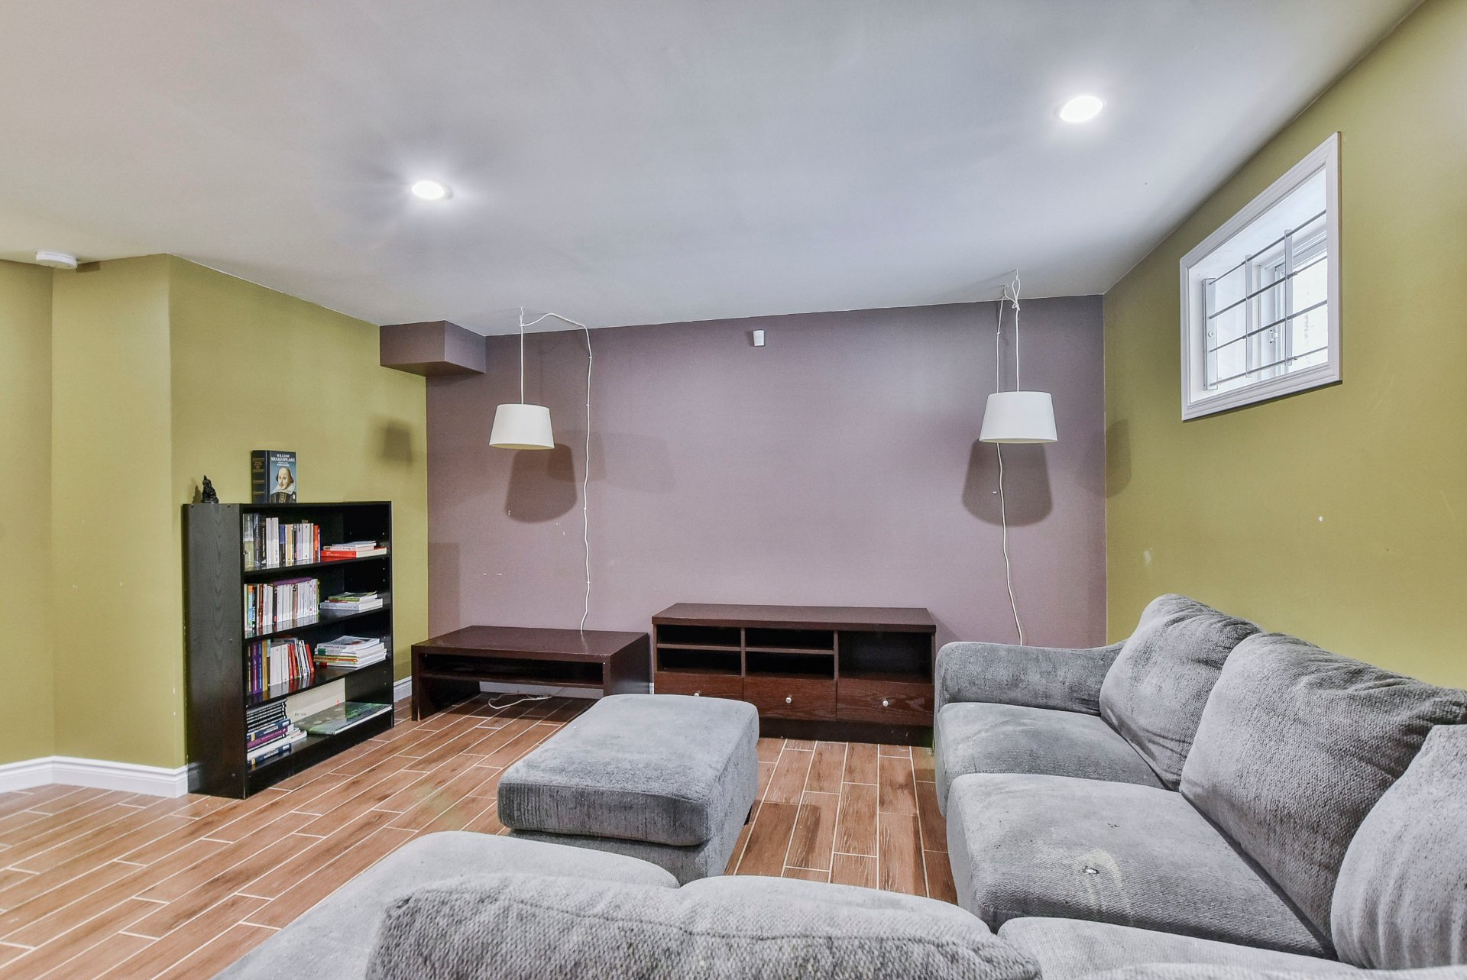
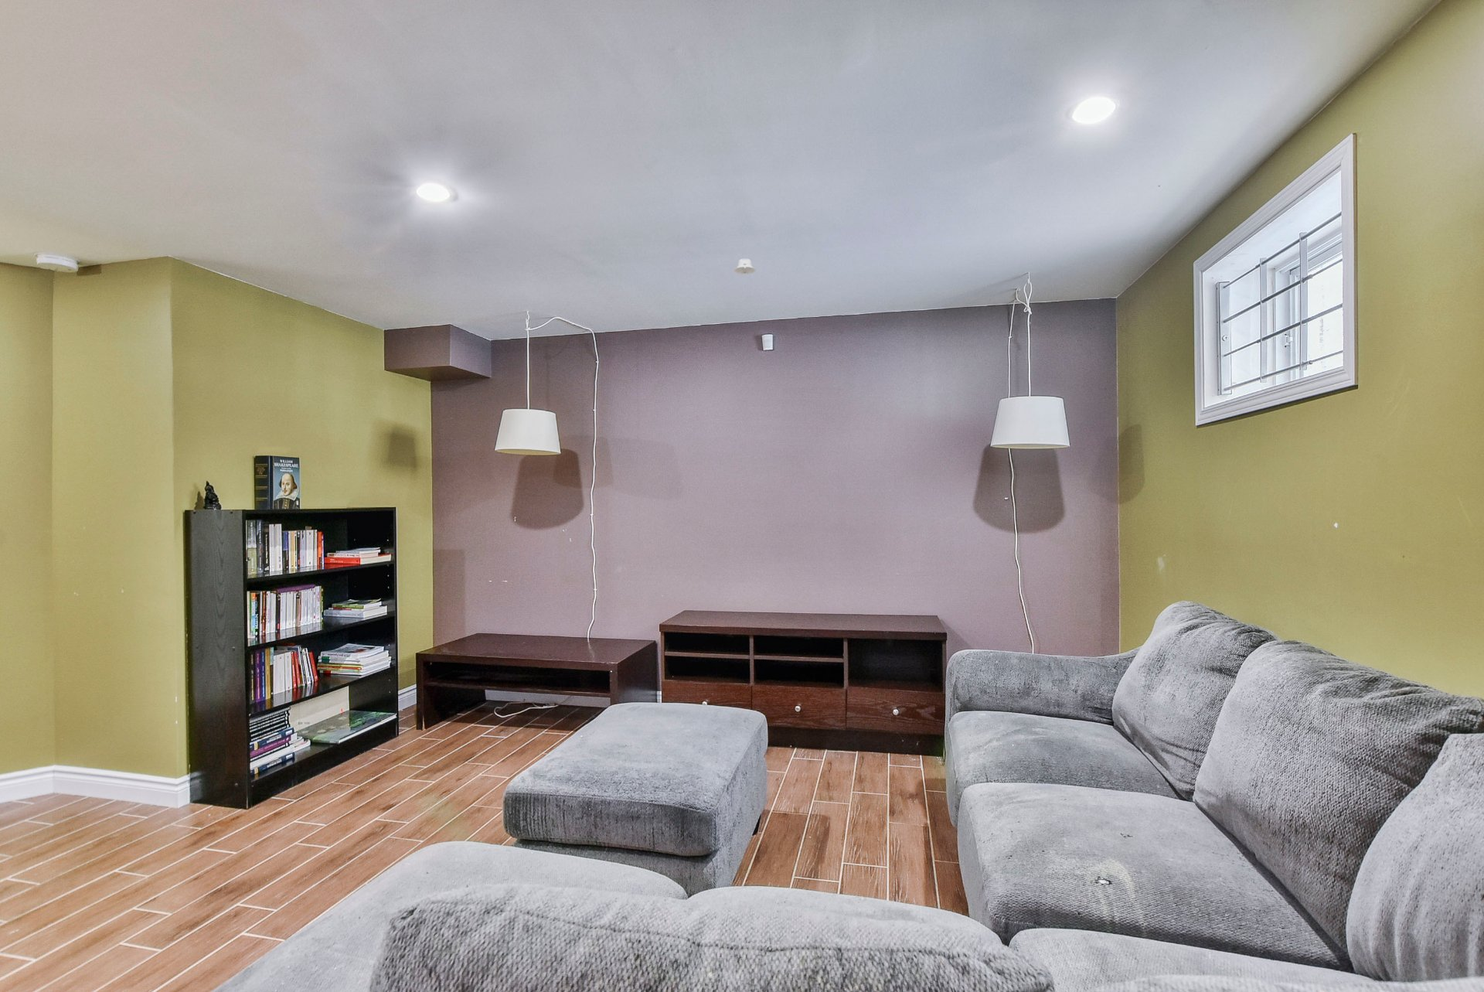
+ recessed light [734,258,757,276]
